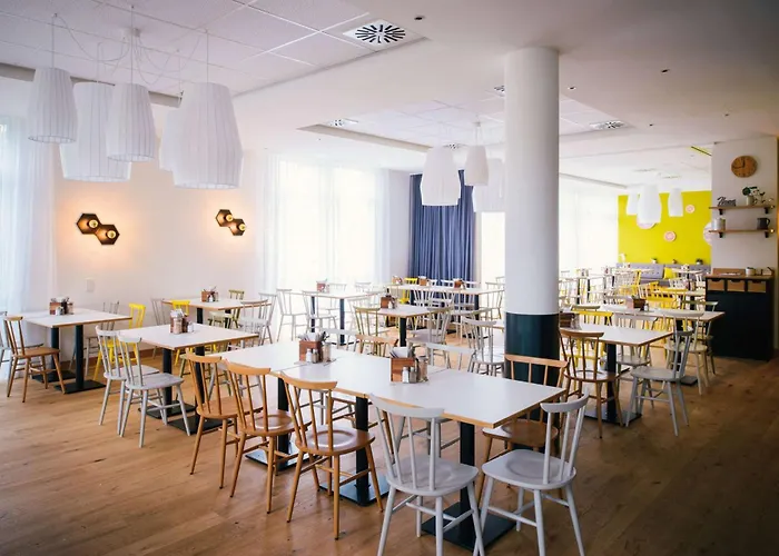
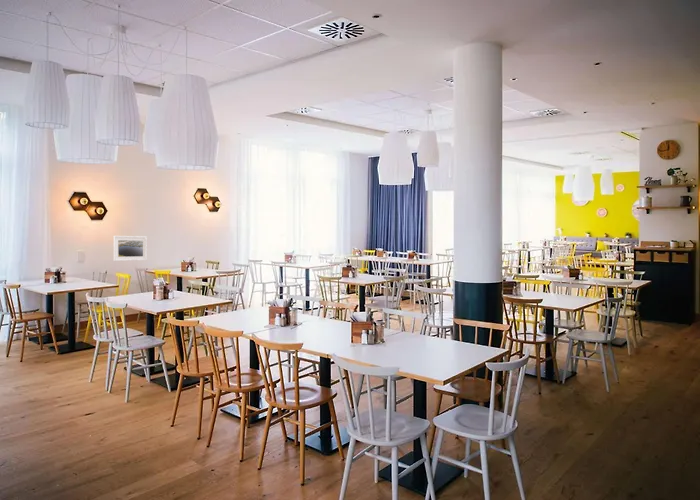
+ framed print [113,235,148,262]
